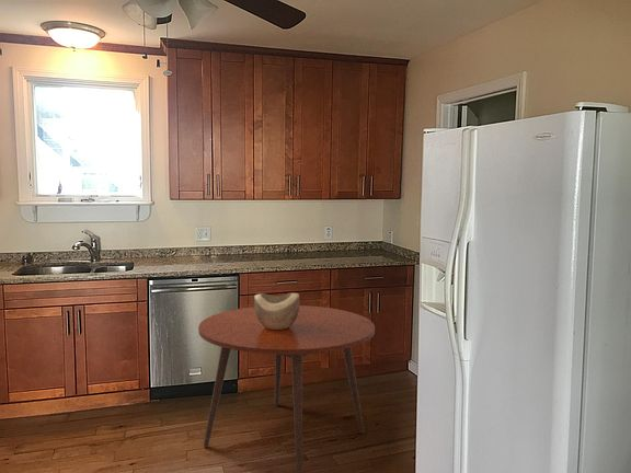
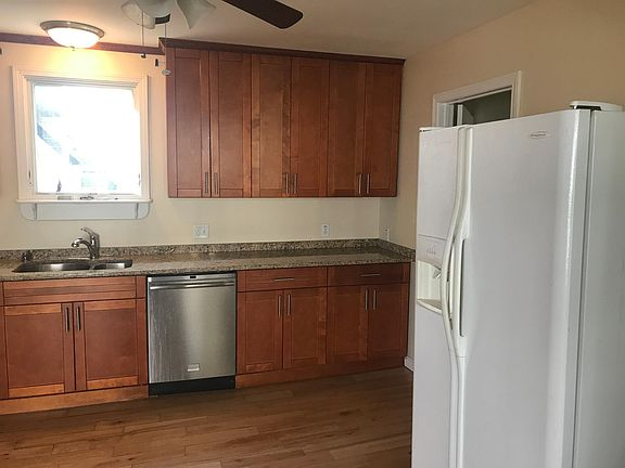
- decorative bowl [253,292,300,330]
- dining table [197,304,376,473]
